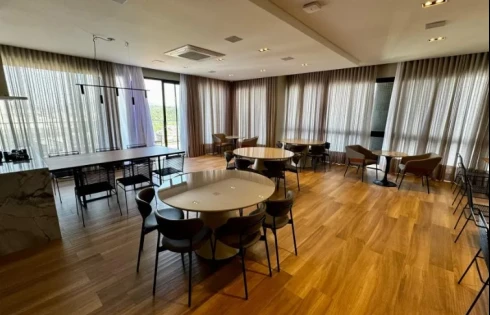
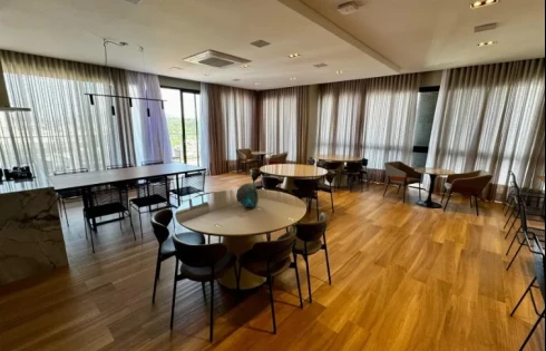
+ decorative bowl [235,182,260,208]
